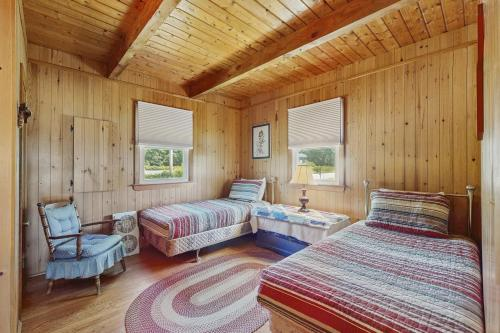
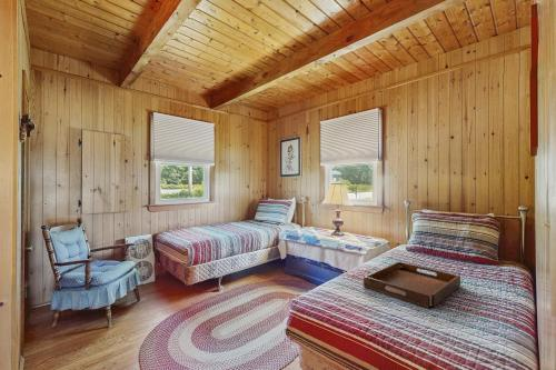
+ serving tray [363,261,461,309]
